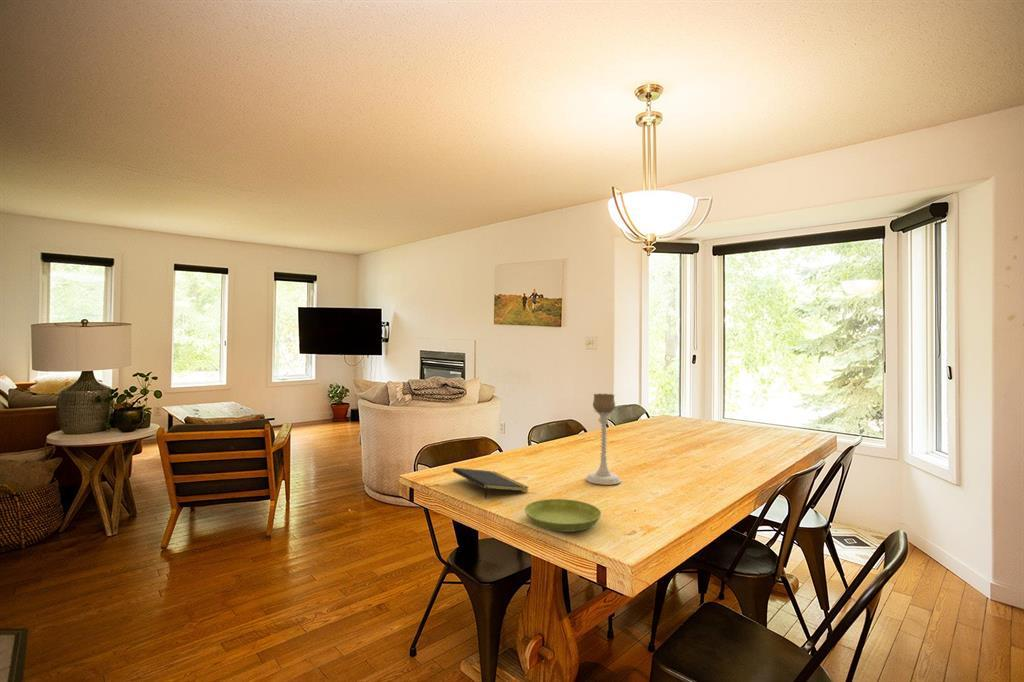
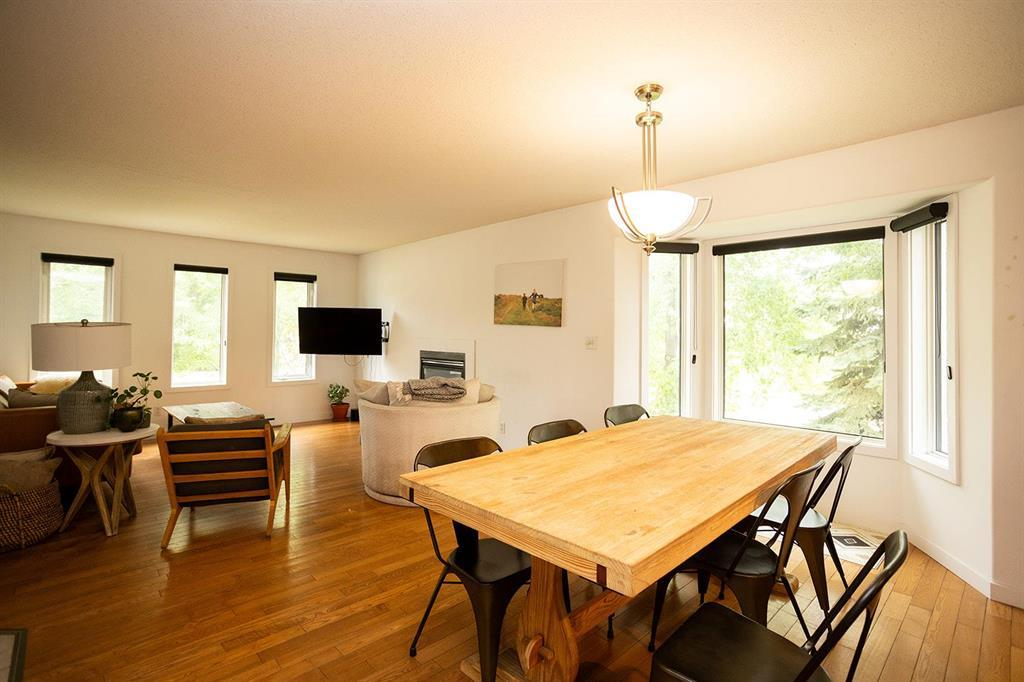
- notepad [452,467,530,500]
- saucer [523,498,602,533]
- candle holder [585,393,623,486]
